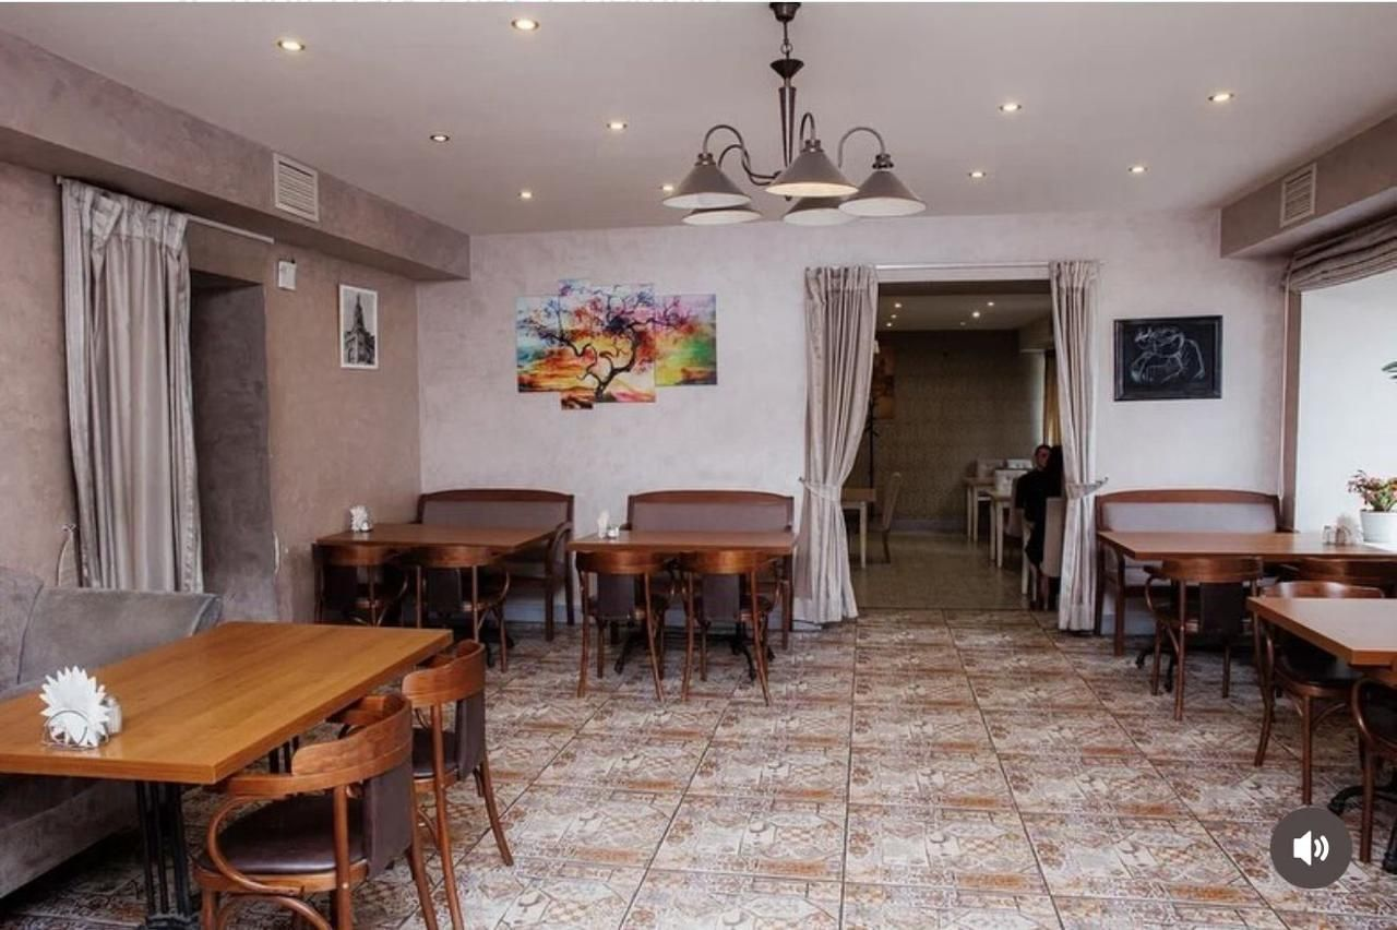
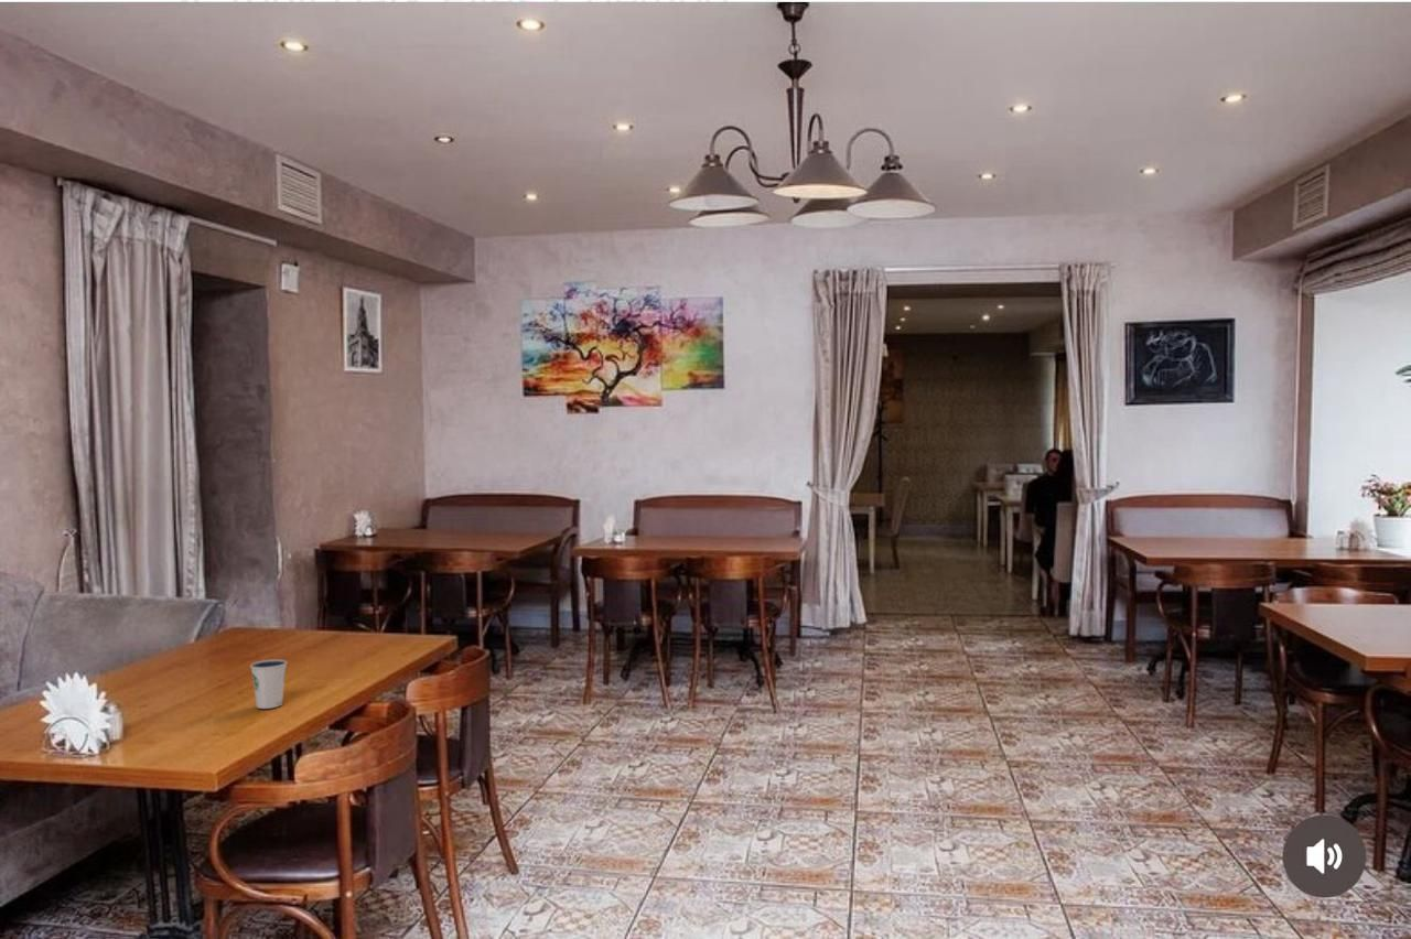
+ dixie cup [249,658,288,710]
